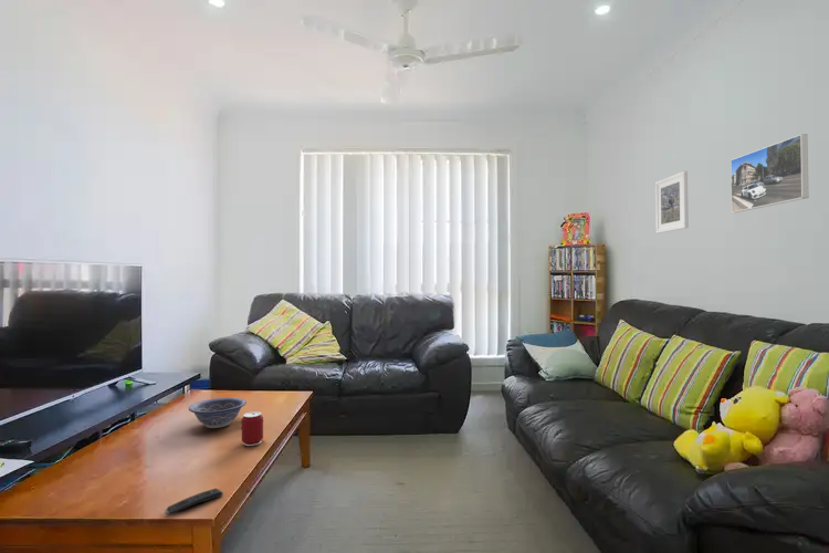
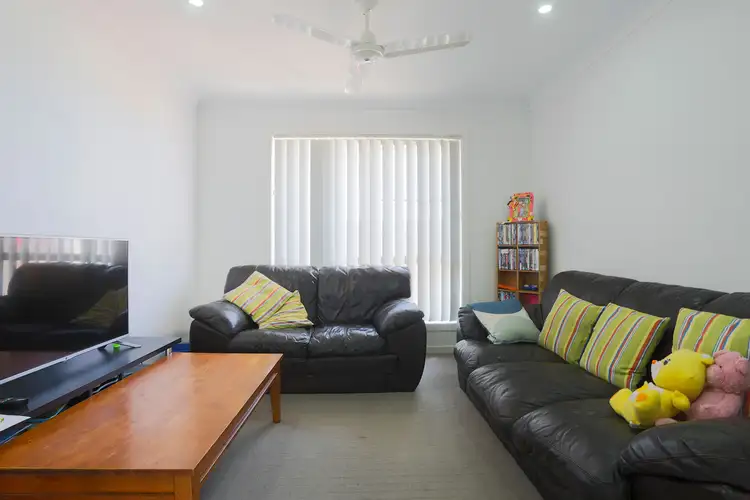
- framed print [654,170,690,234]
- remote control [164,488,224,515]
- decorative bowl [188,396,248,429]
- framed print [730,133,810,213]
- can [241,410,264,447]
